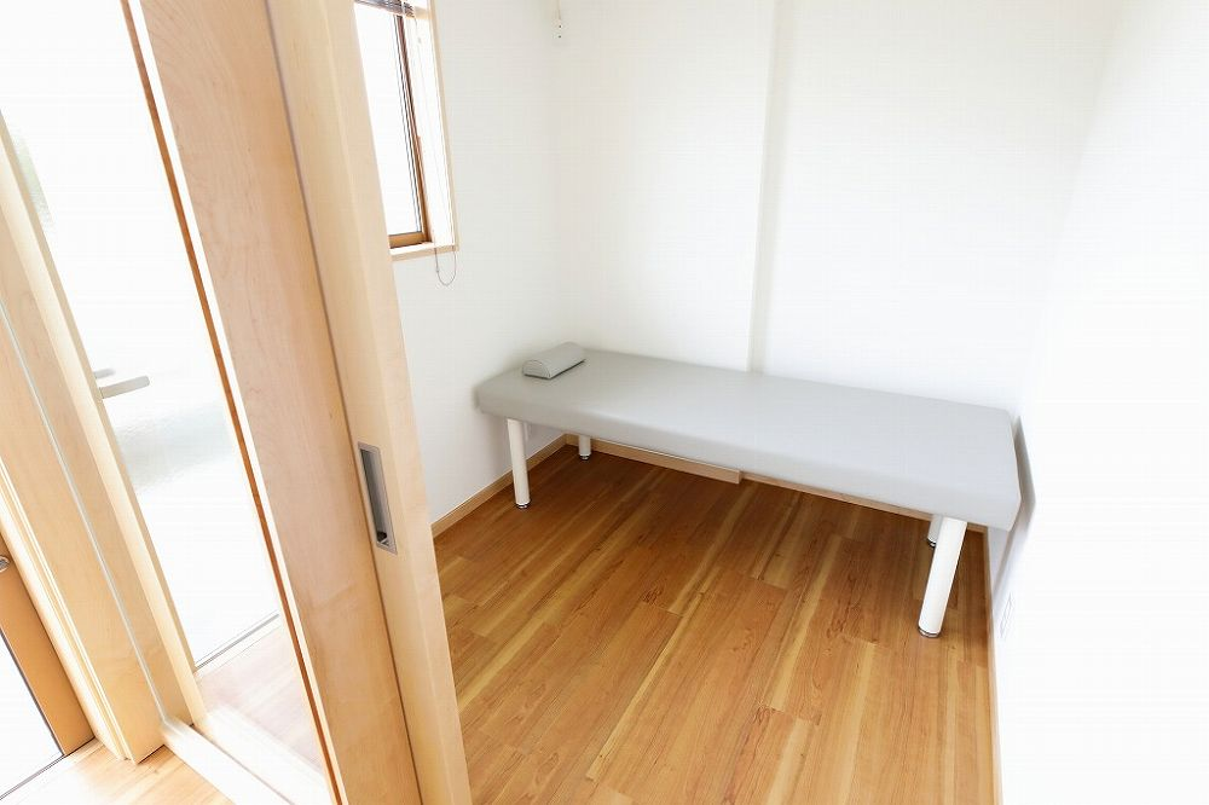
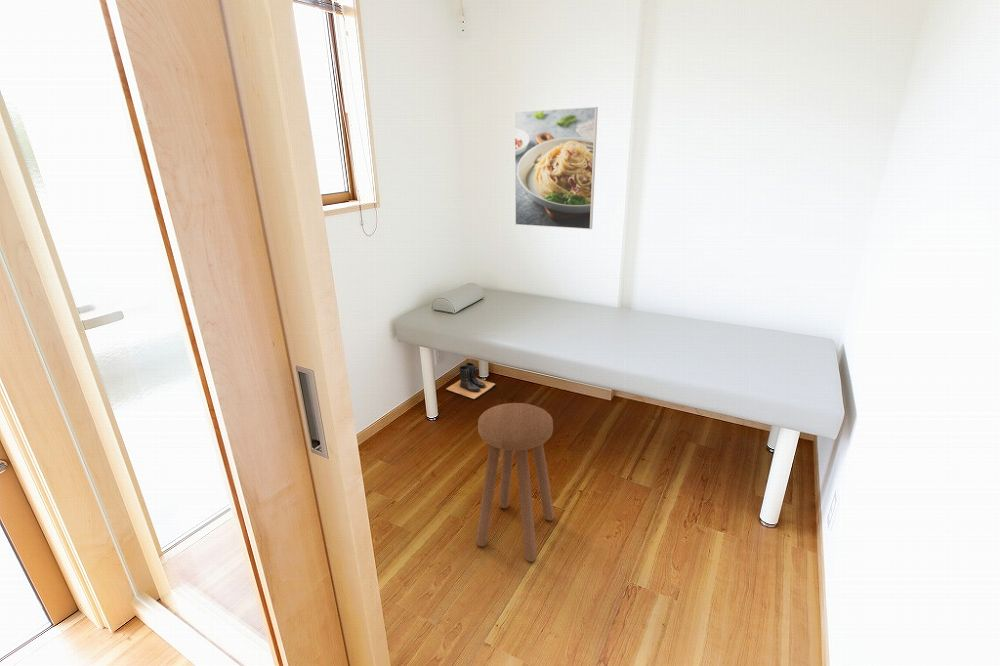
+ boots [445,362,497,400]
+ stool [475,402,555,563]
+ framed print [513,106,599,230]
